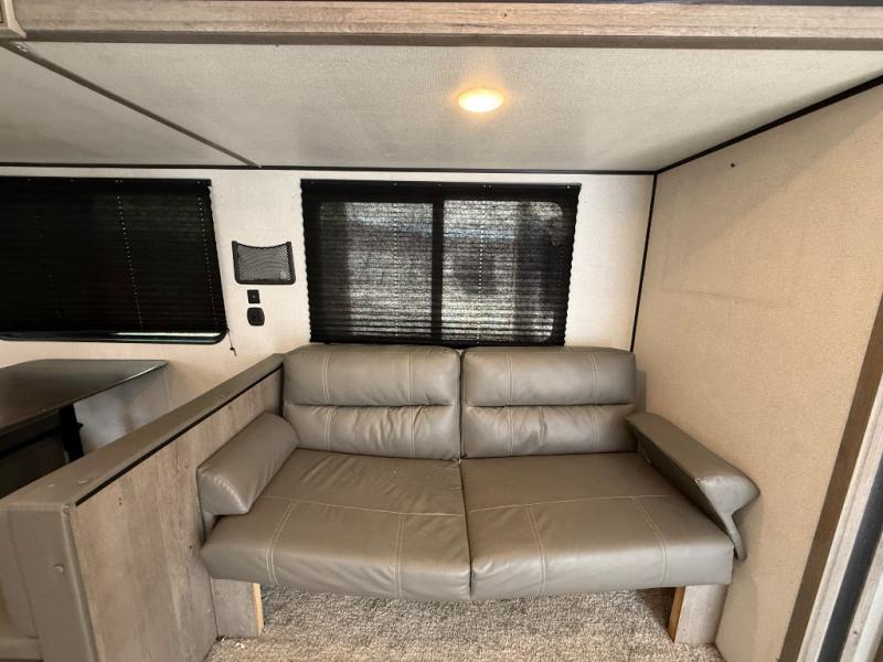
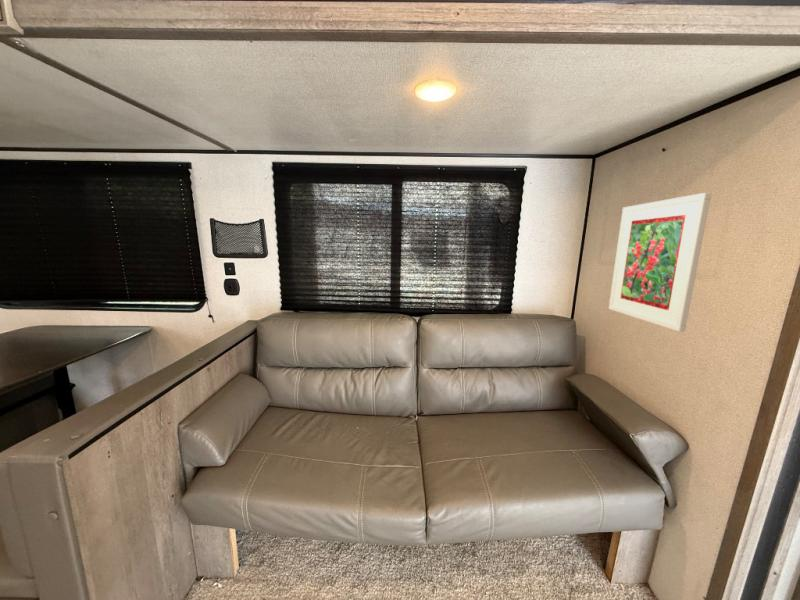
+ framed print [608,192,712,333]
